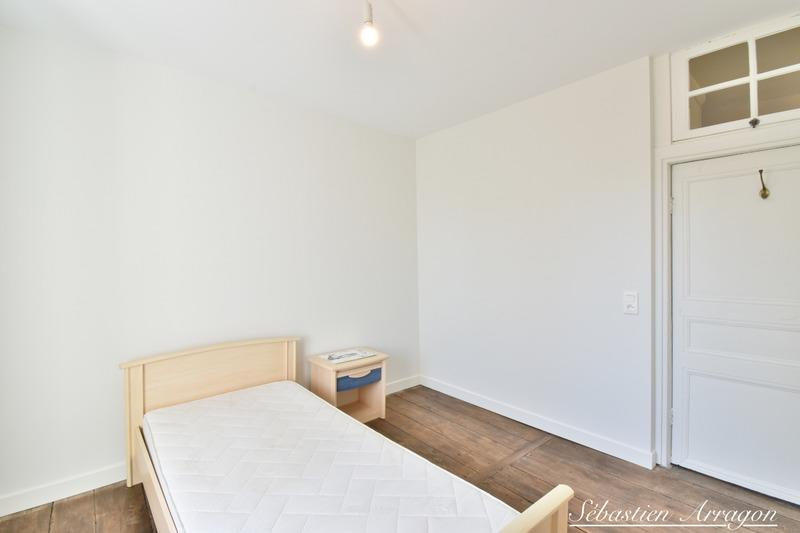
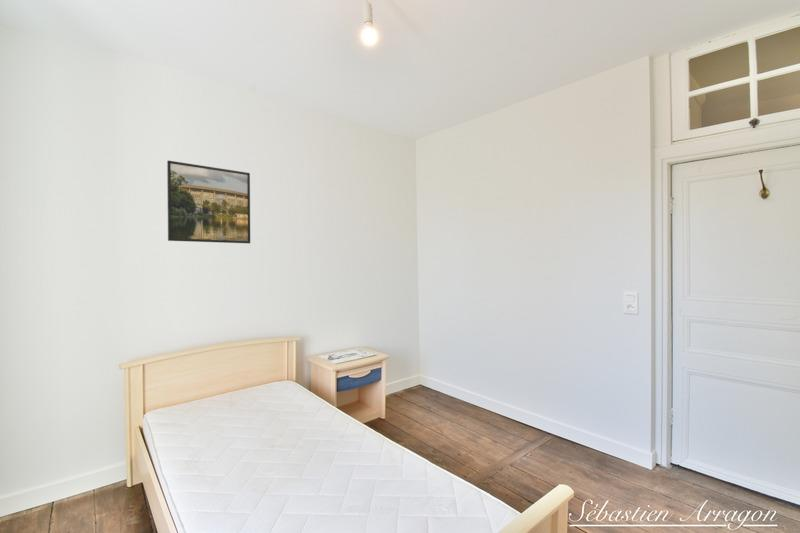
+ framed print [166,160,251,244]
